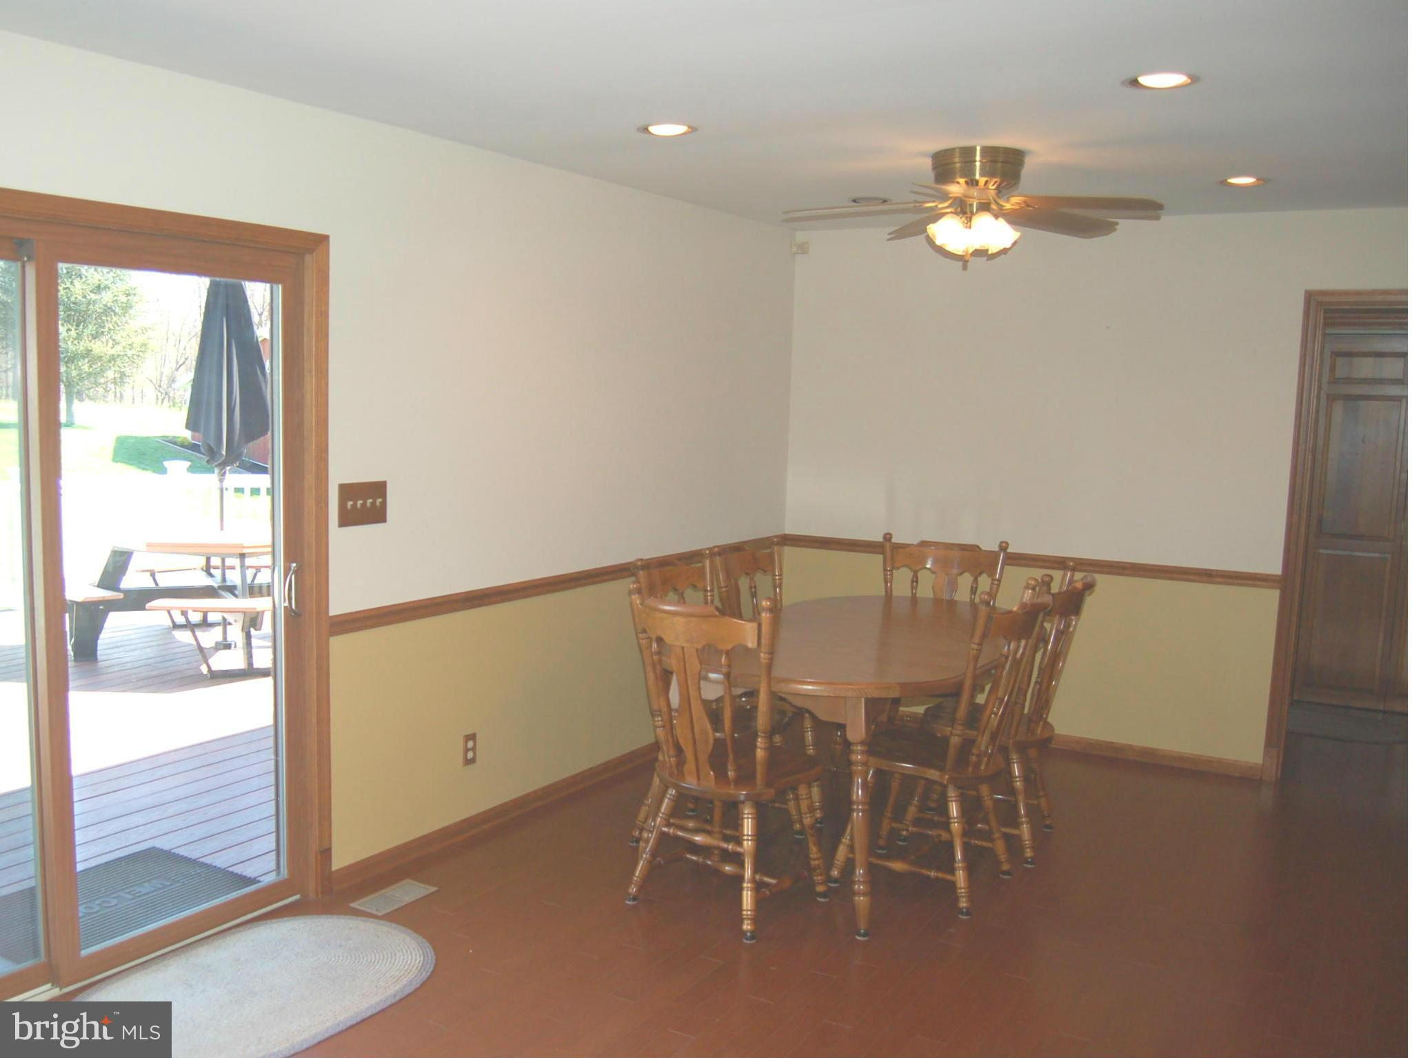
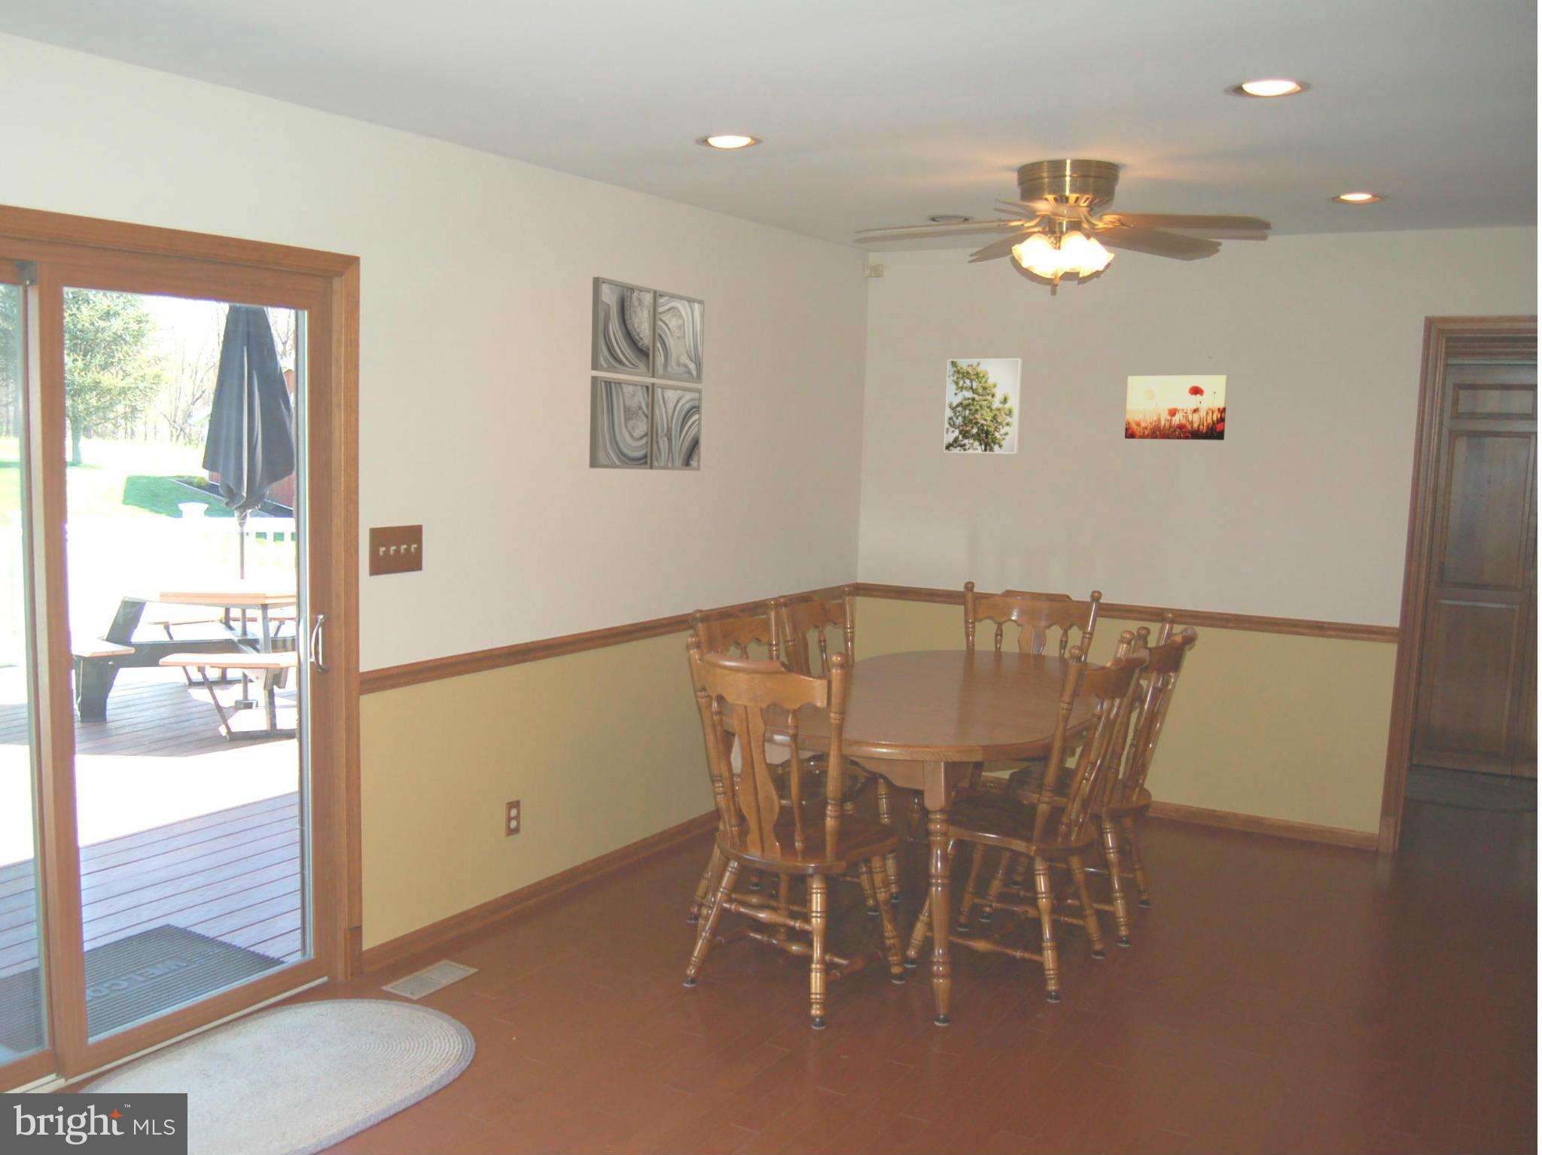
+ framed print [944,358,1023,455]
+ wall art [588,275,706,471]
+ wall art [1125,374,1229,442]
